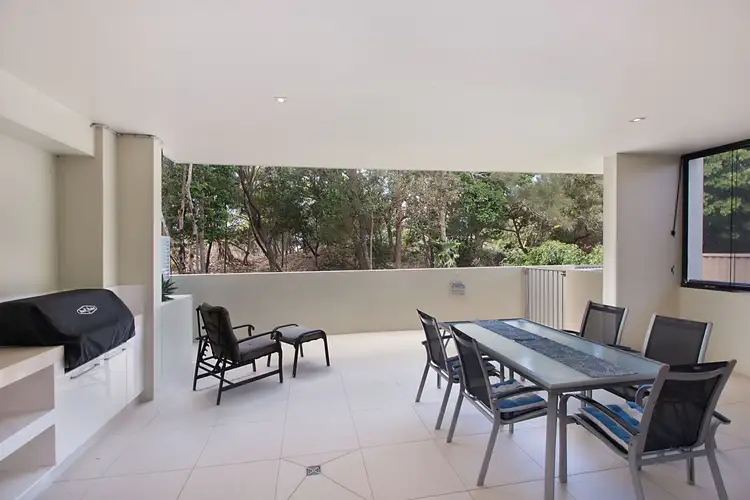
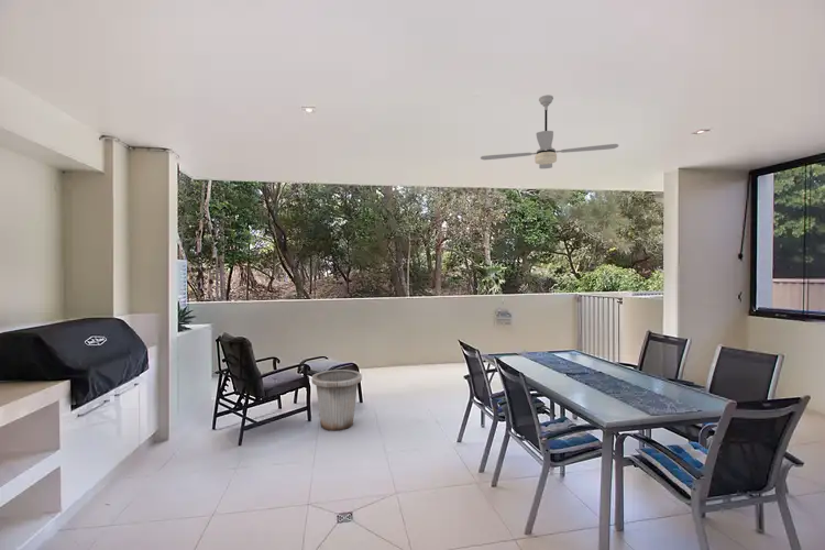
+ ceiling fan [480,94,619,169]
+ trash can [311,369,363,432]
